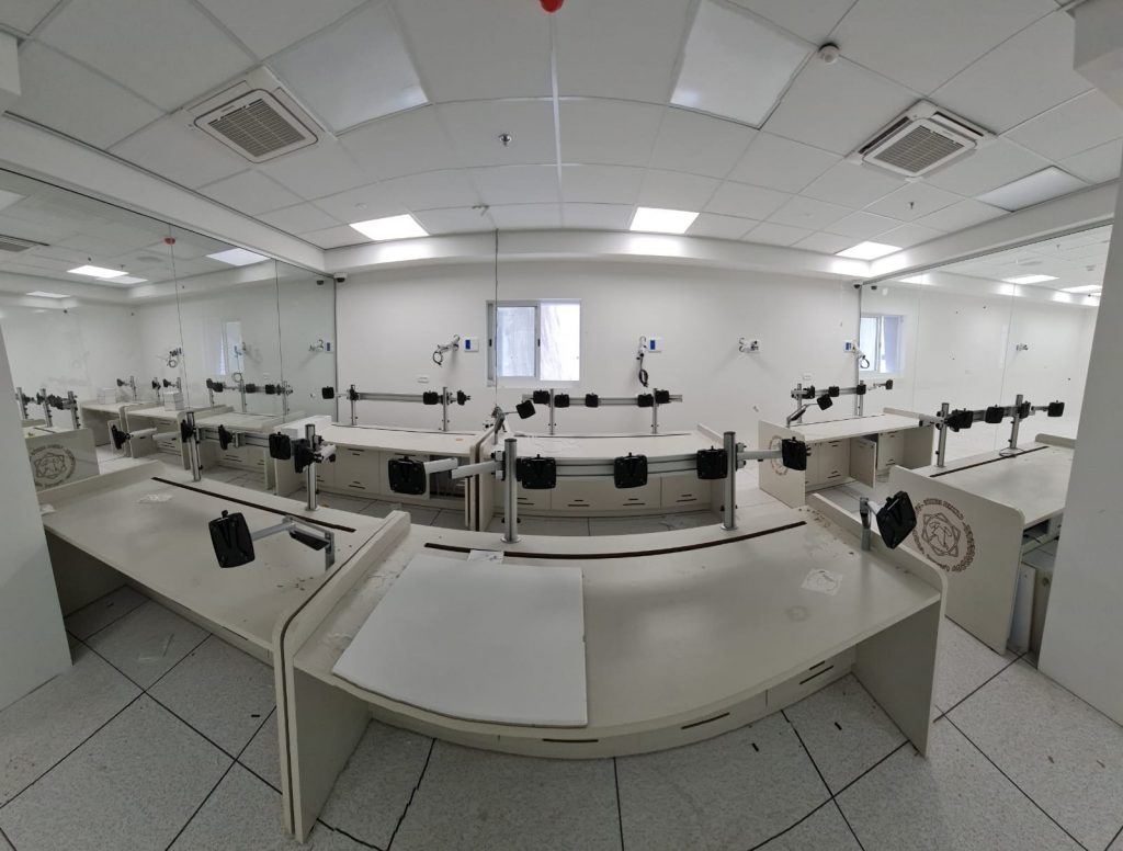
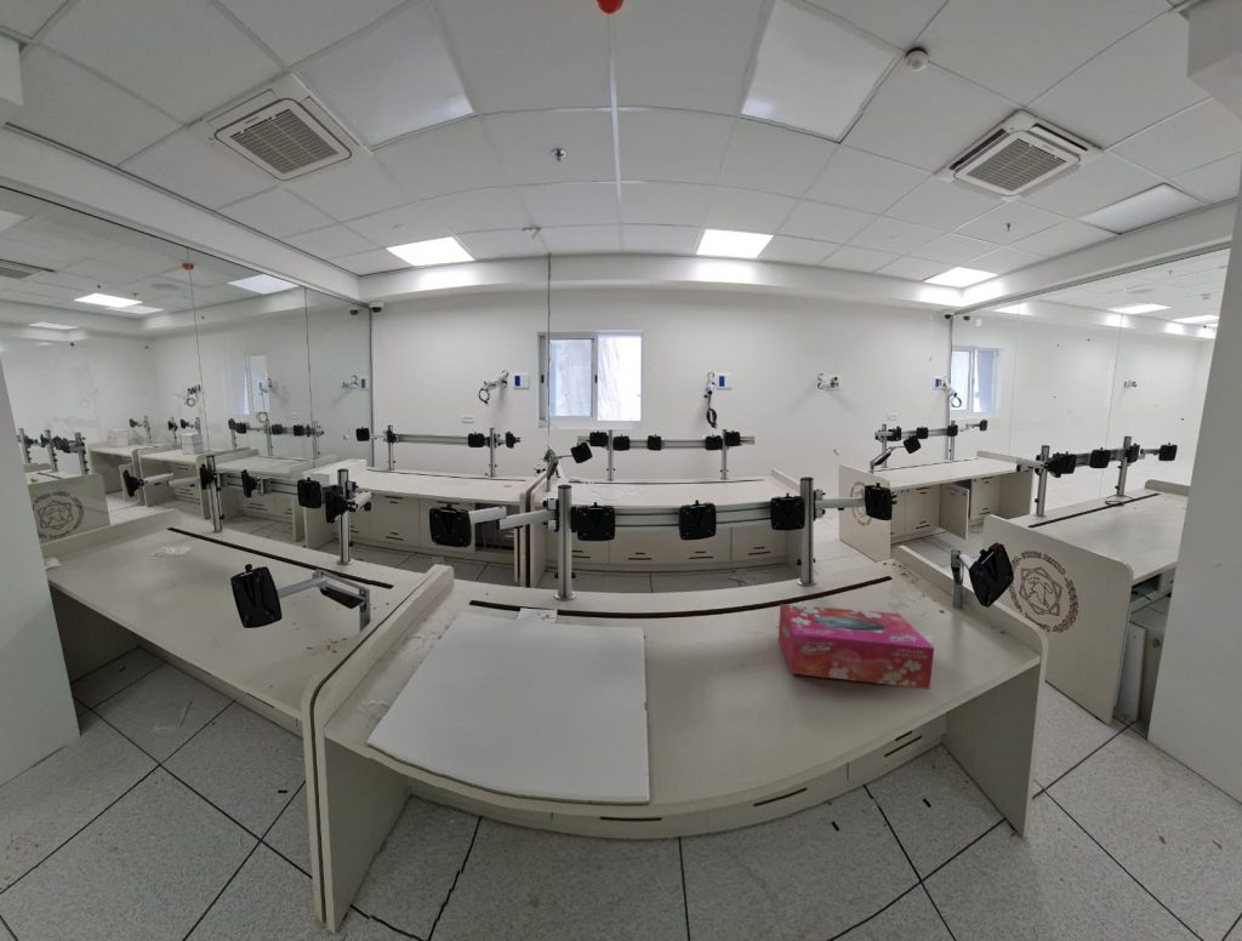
+ tissue box [777,603,935,690]
